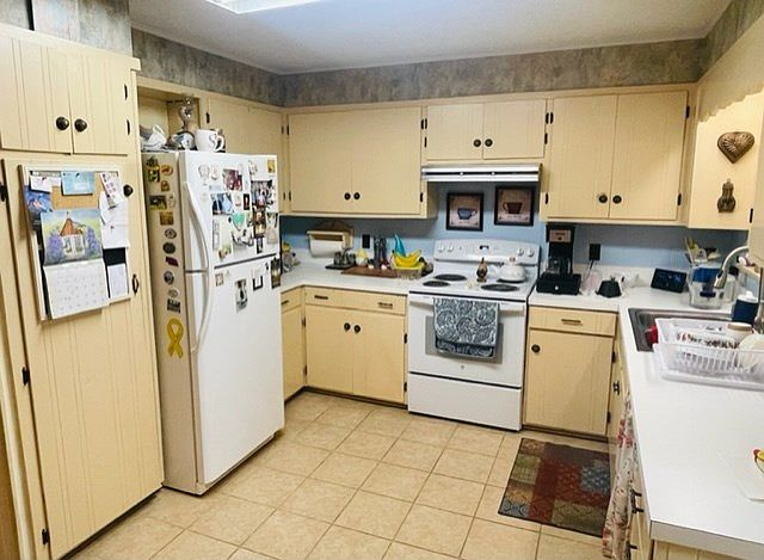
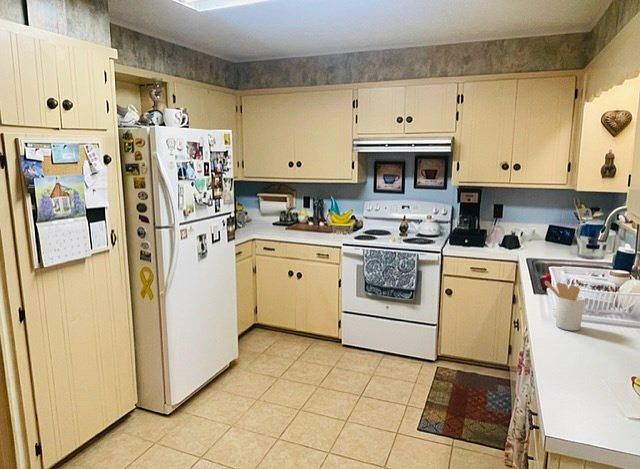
+ utensil holder [544,280,586,331]
